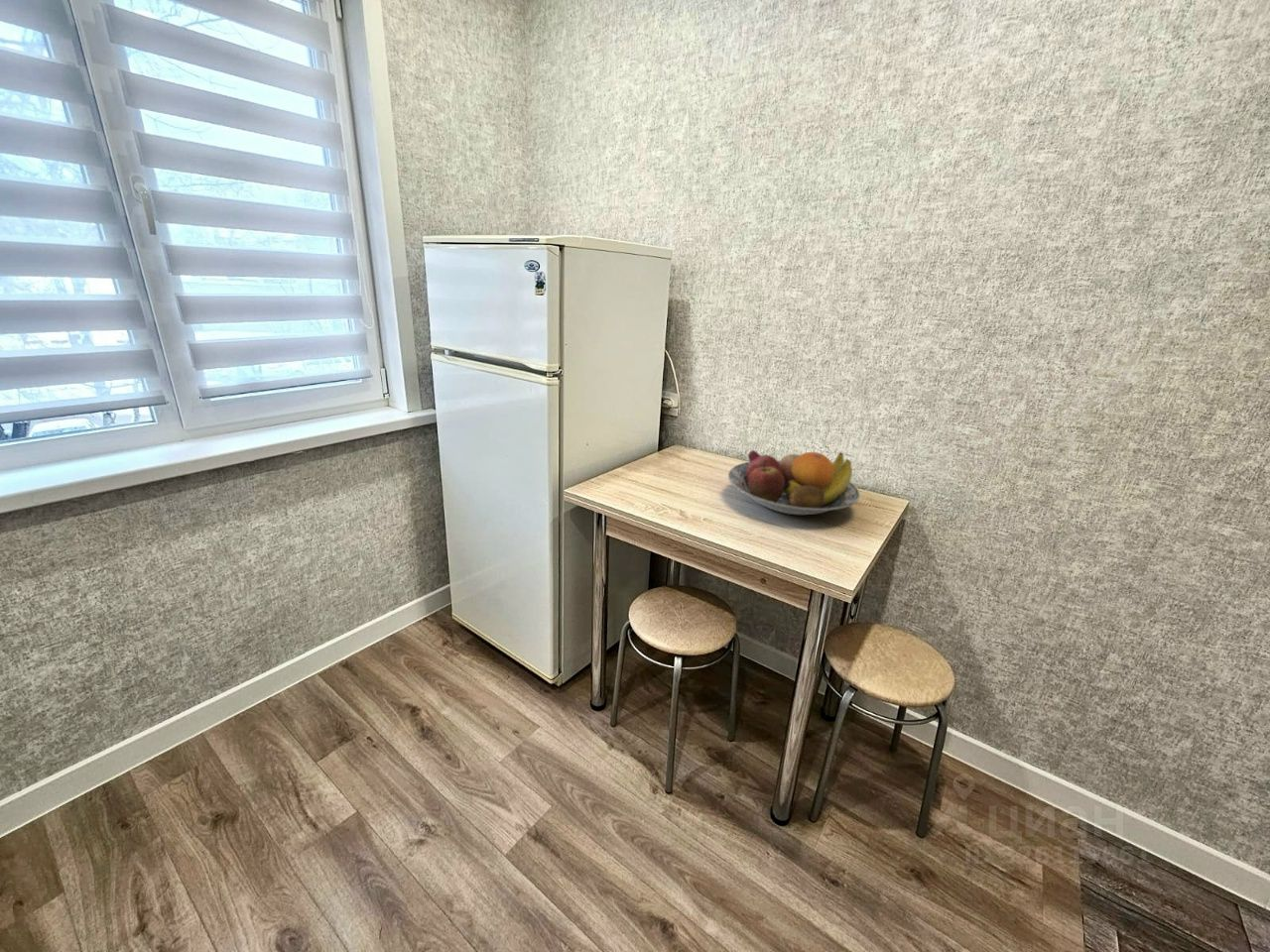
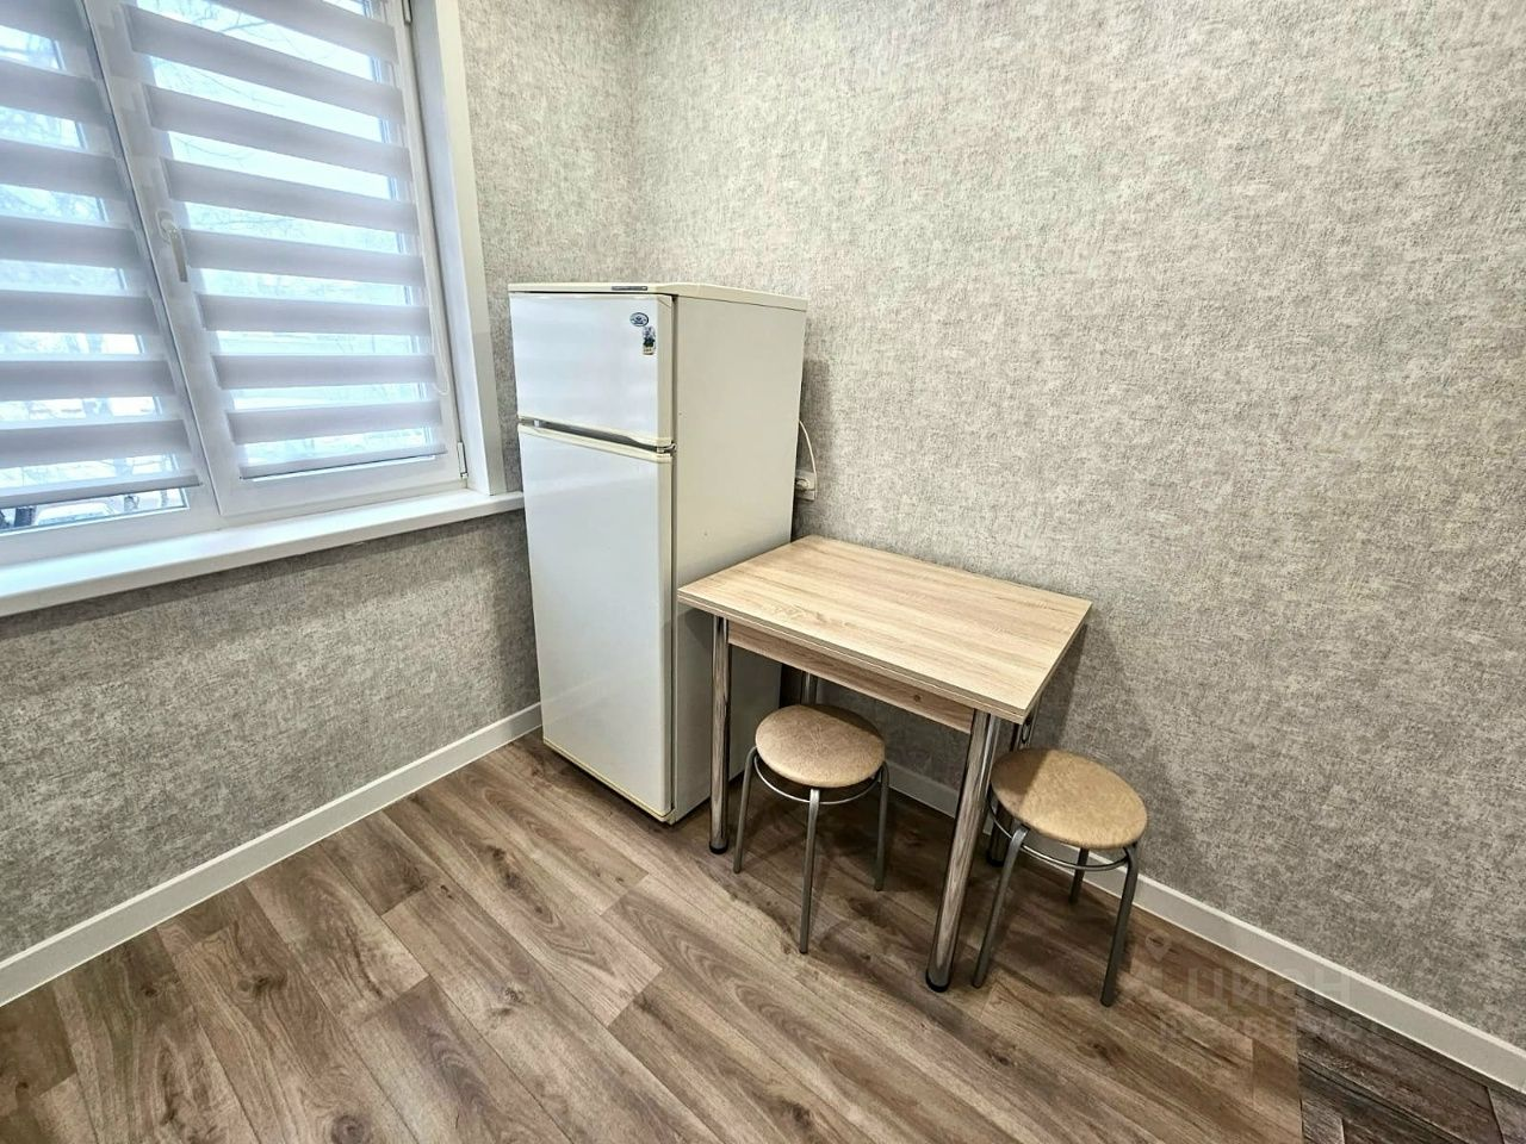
- fruit bowl [727,449,860,516]
